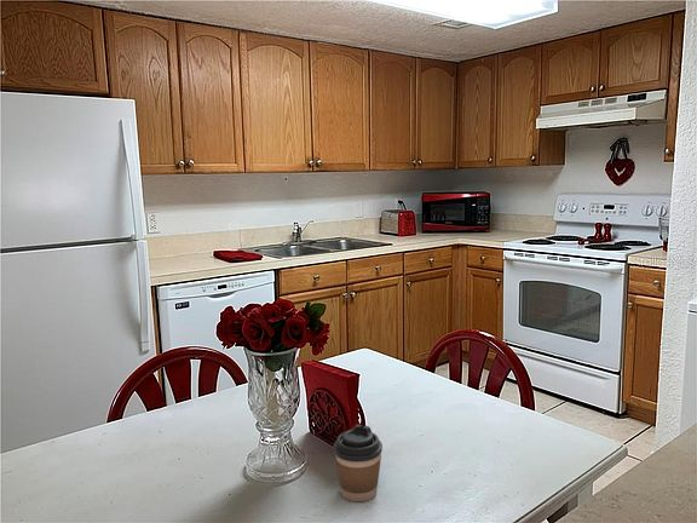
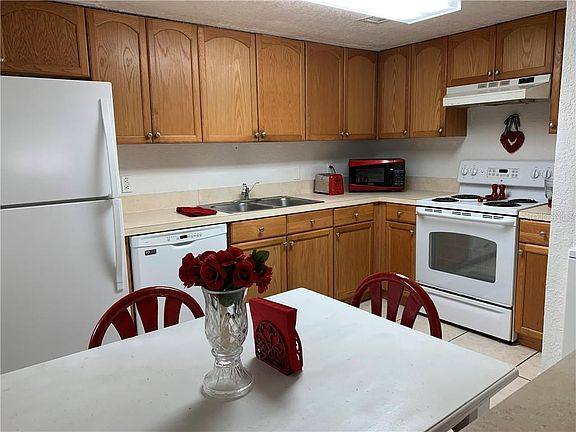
- coffee cup [333,424,384,502]
